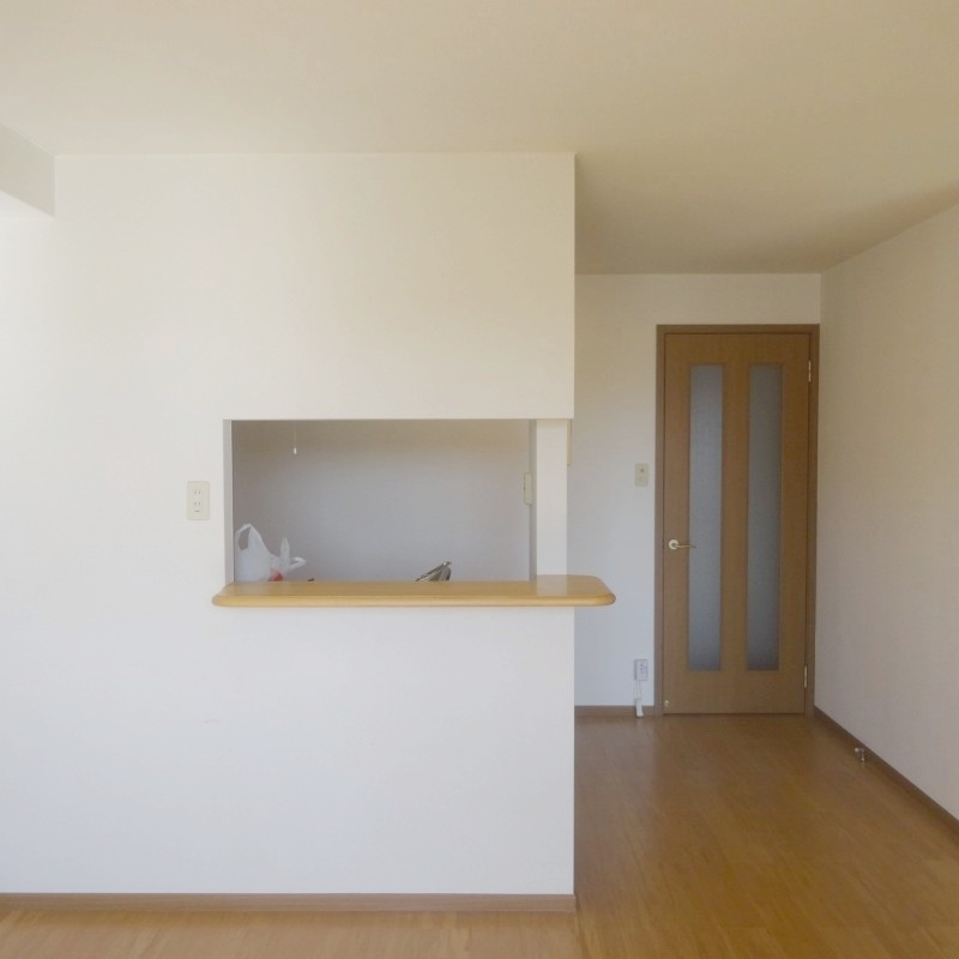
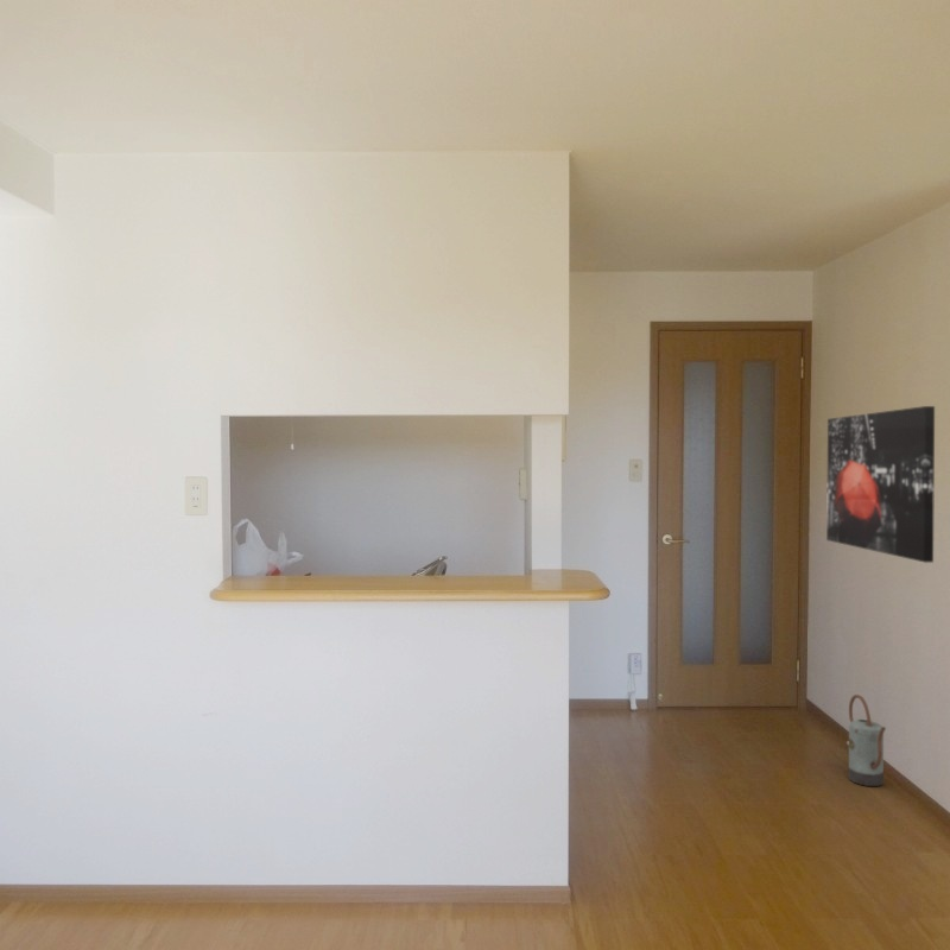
+ wall art [825,405,936,564]
+ watering can [847,694,887,787]
